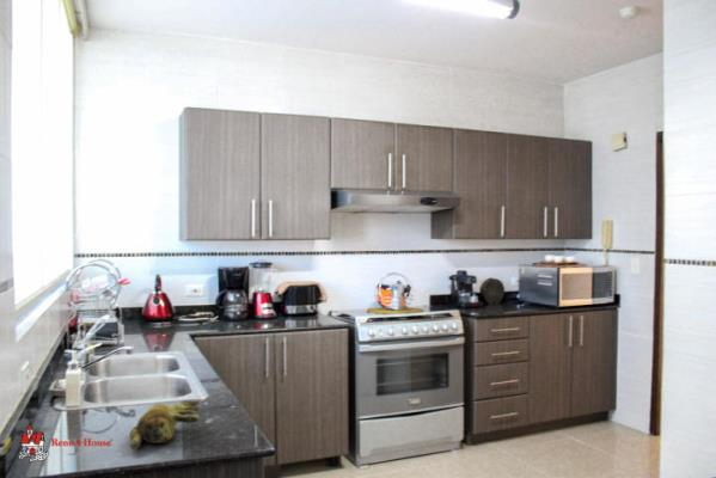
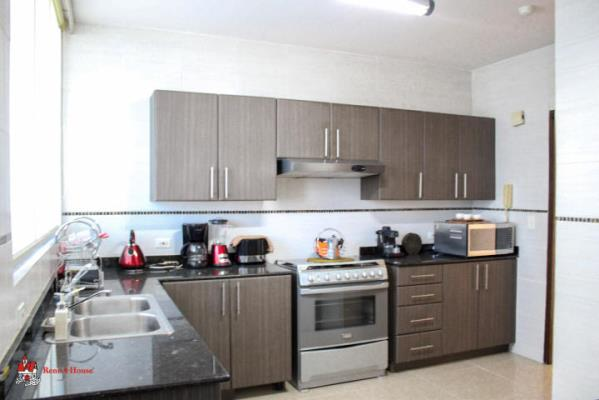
- banana bunch [128,400,202,451]
